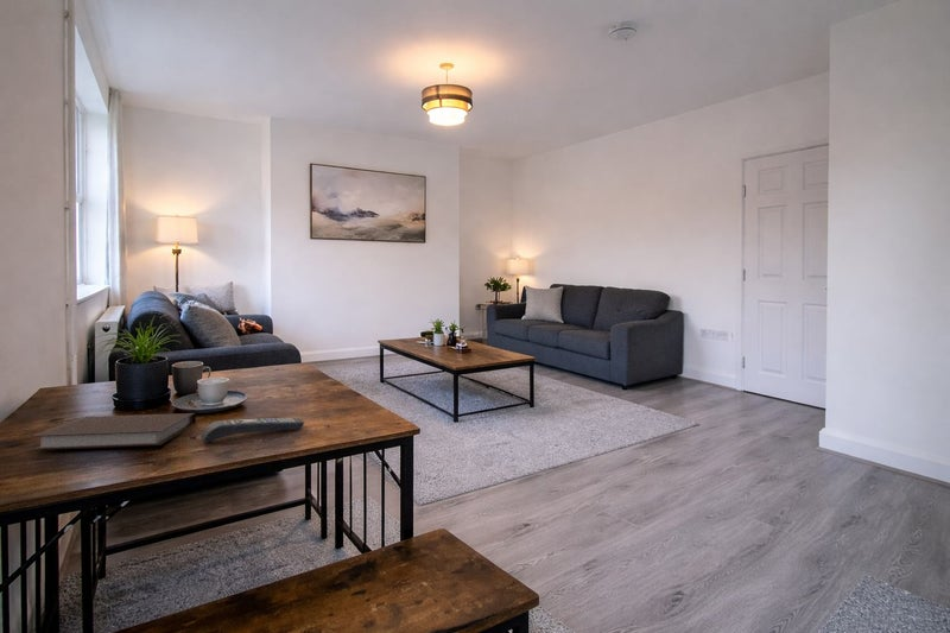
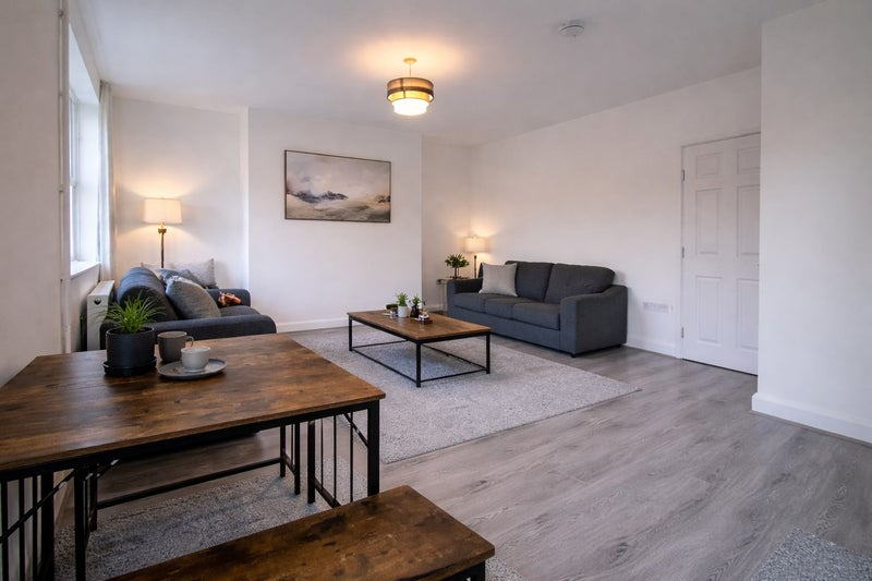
- remote control [201,417,305,443]
- notebook [31,412,197,451]
